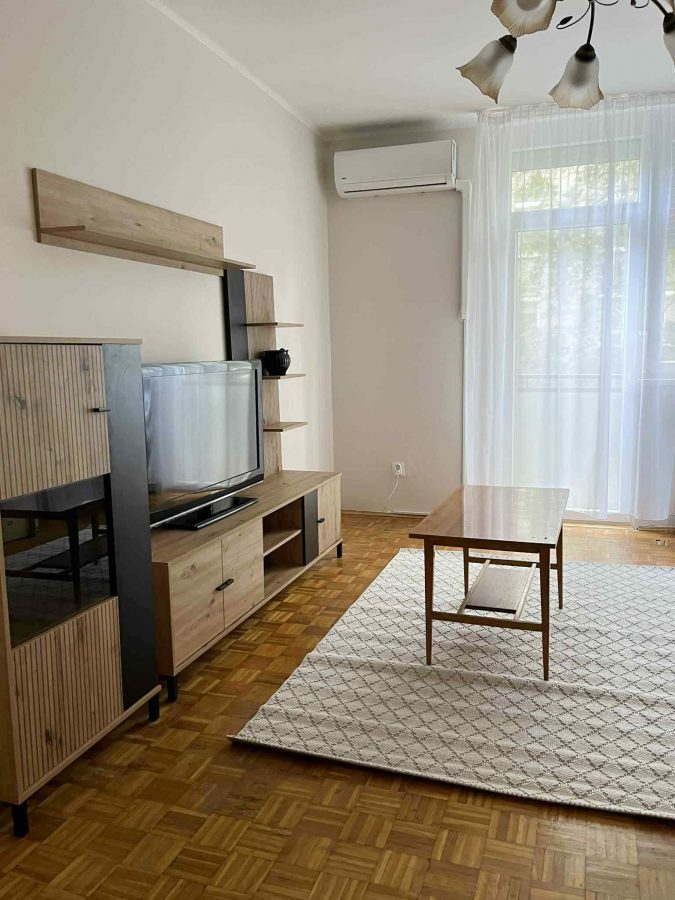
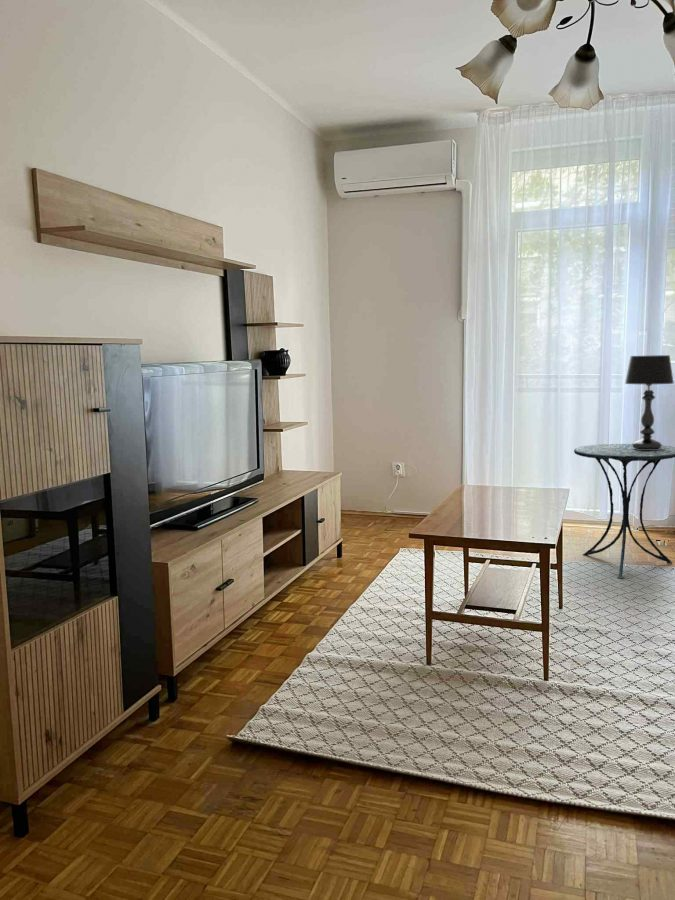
+ table lamp [624,354,674,450]
+ side table [573,443,675,580]
